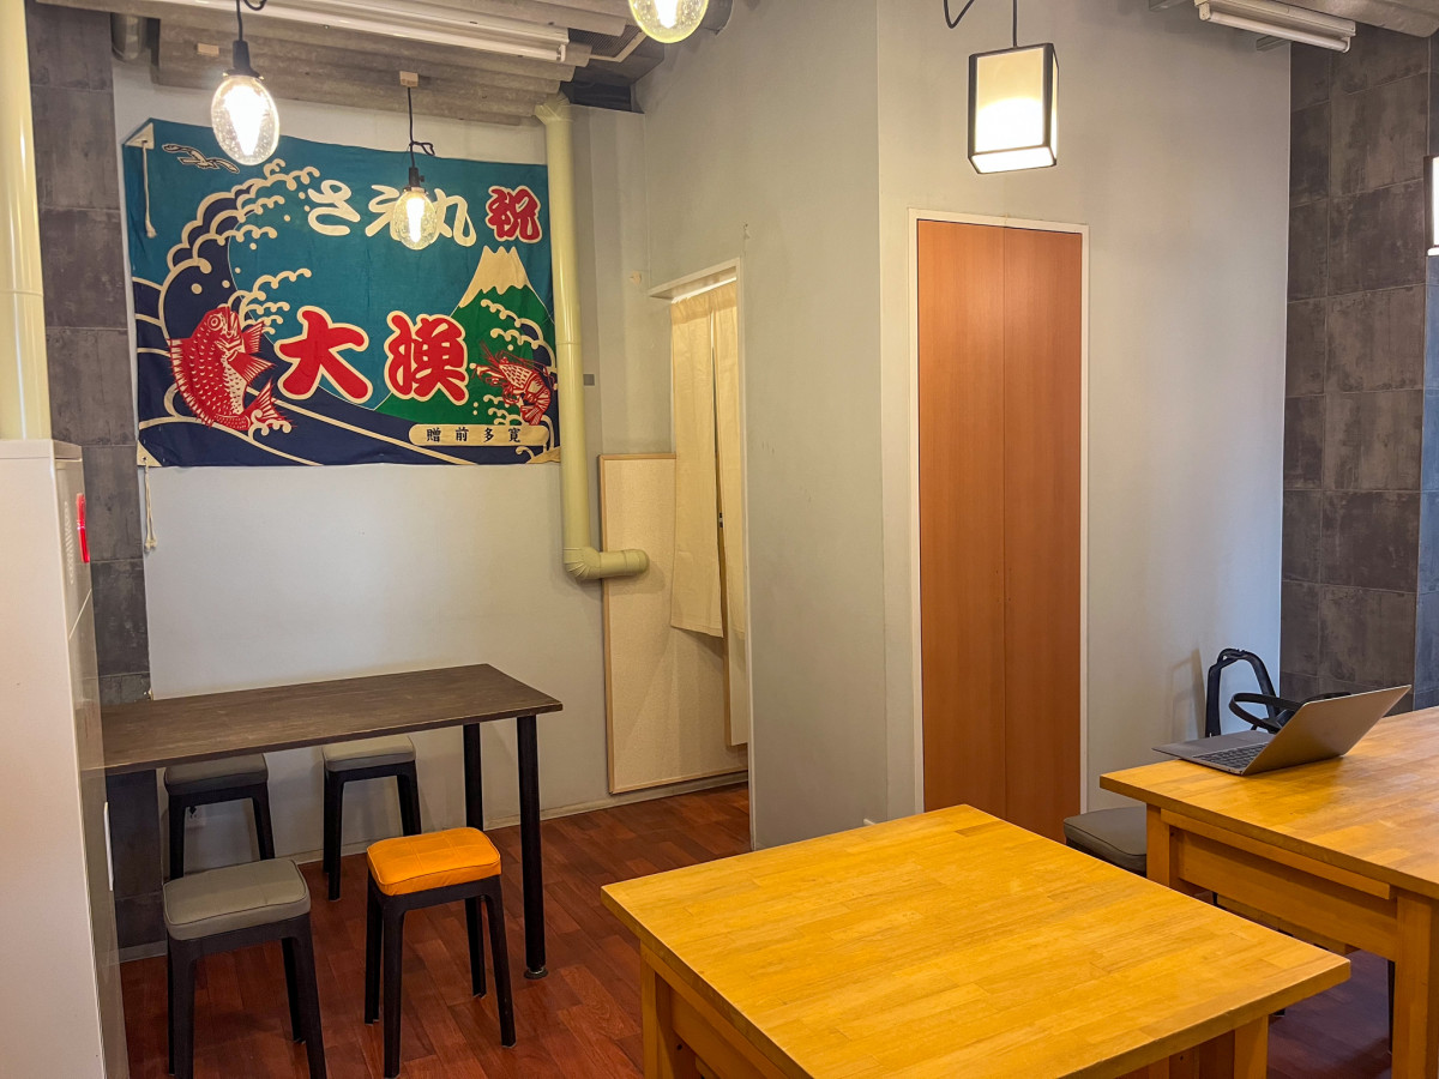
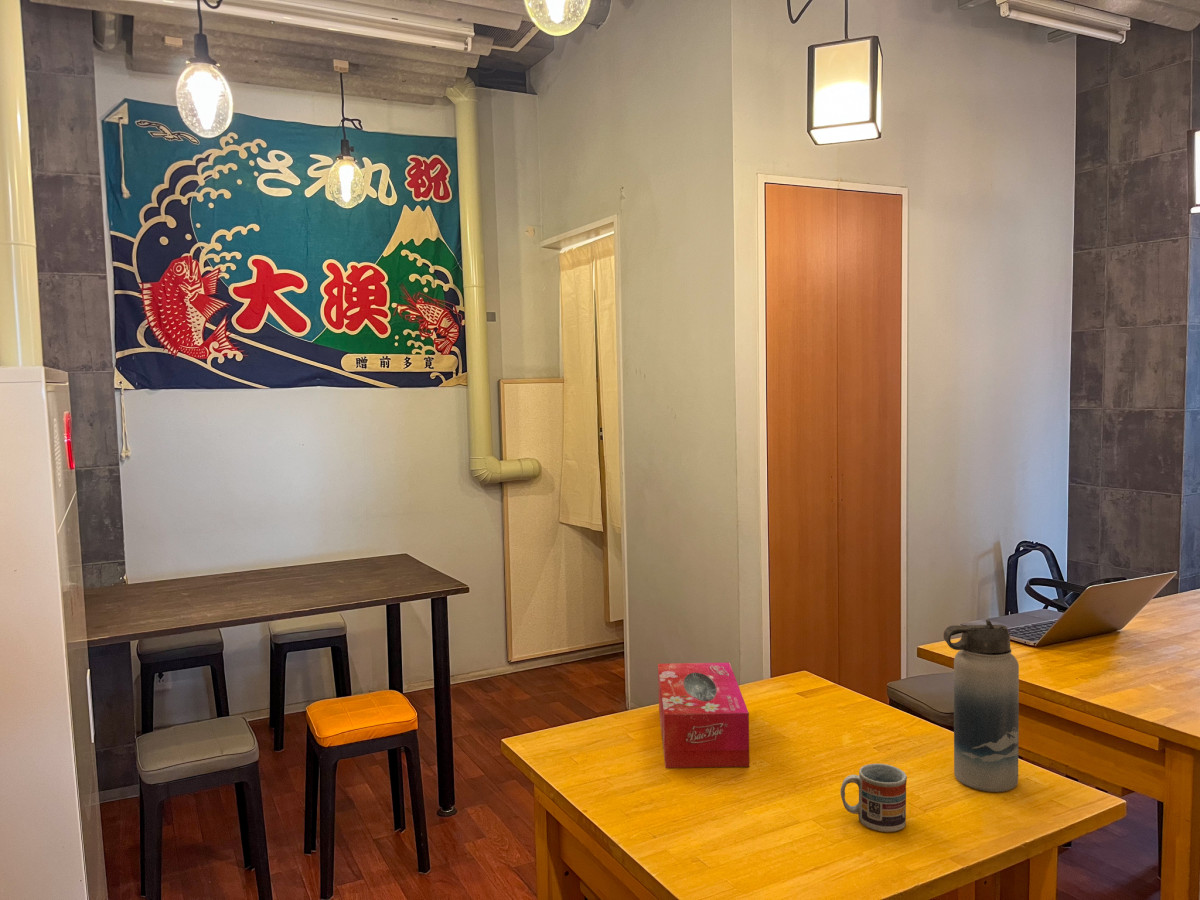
+ tissue box [657,662,750,769]
+ water bottle [943,618,1020,793]
+ cup [840,763,908,833]
